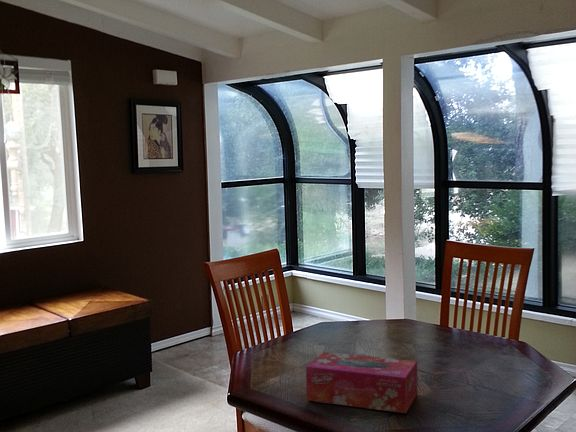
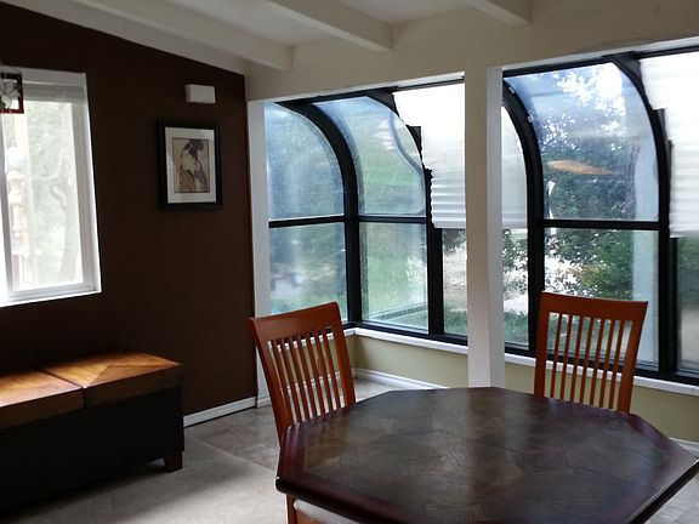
- tissue box [305,351,418,414]
